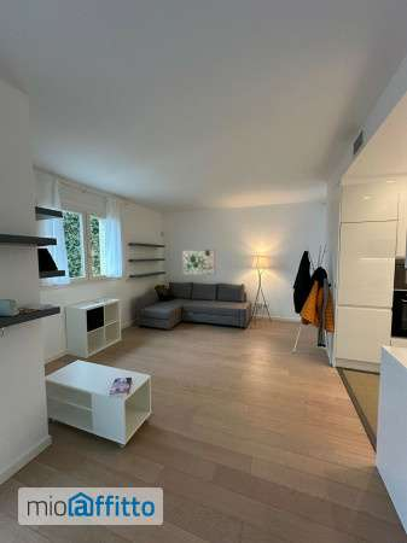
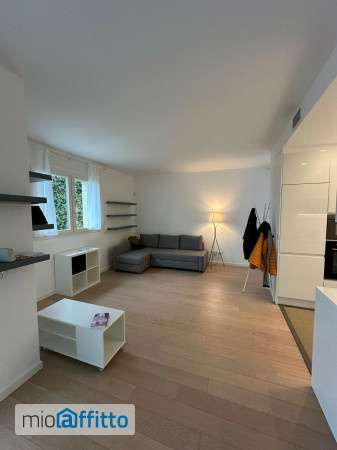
- wall art [181,249,216,276]
